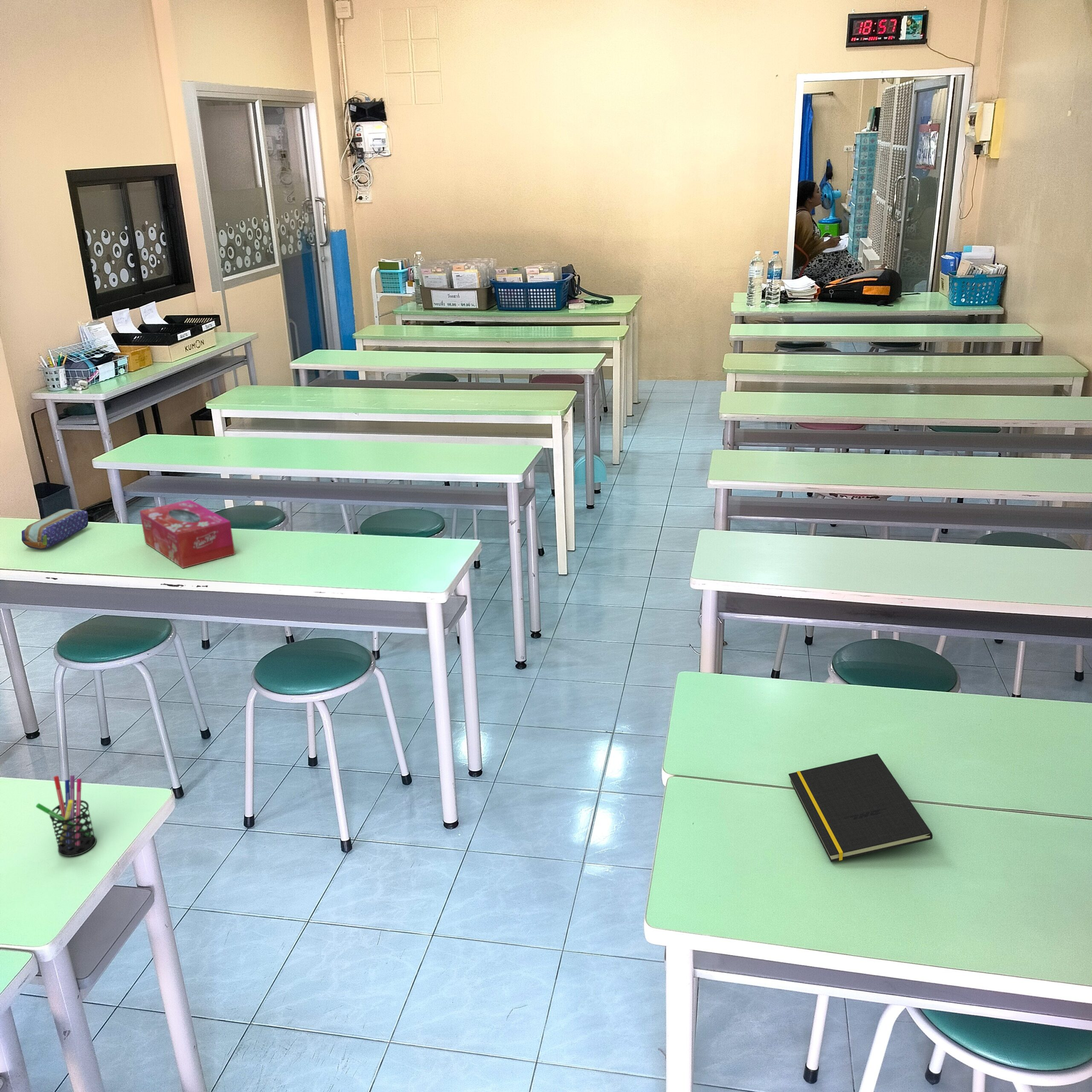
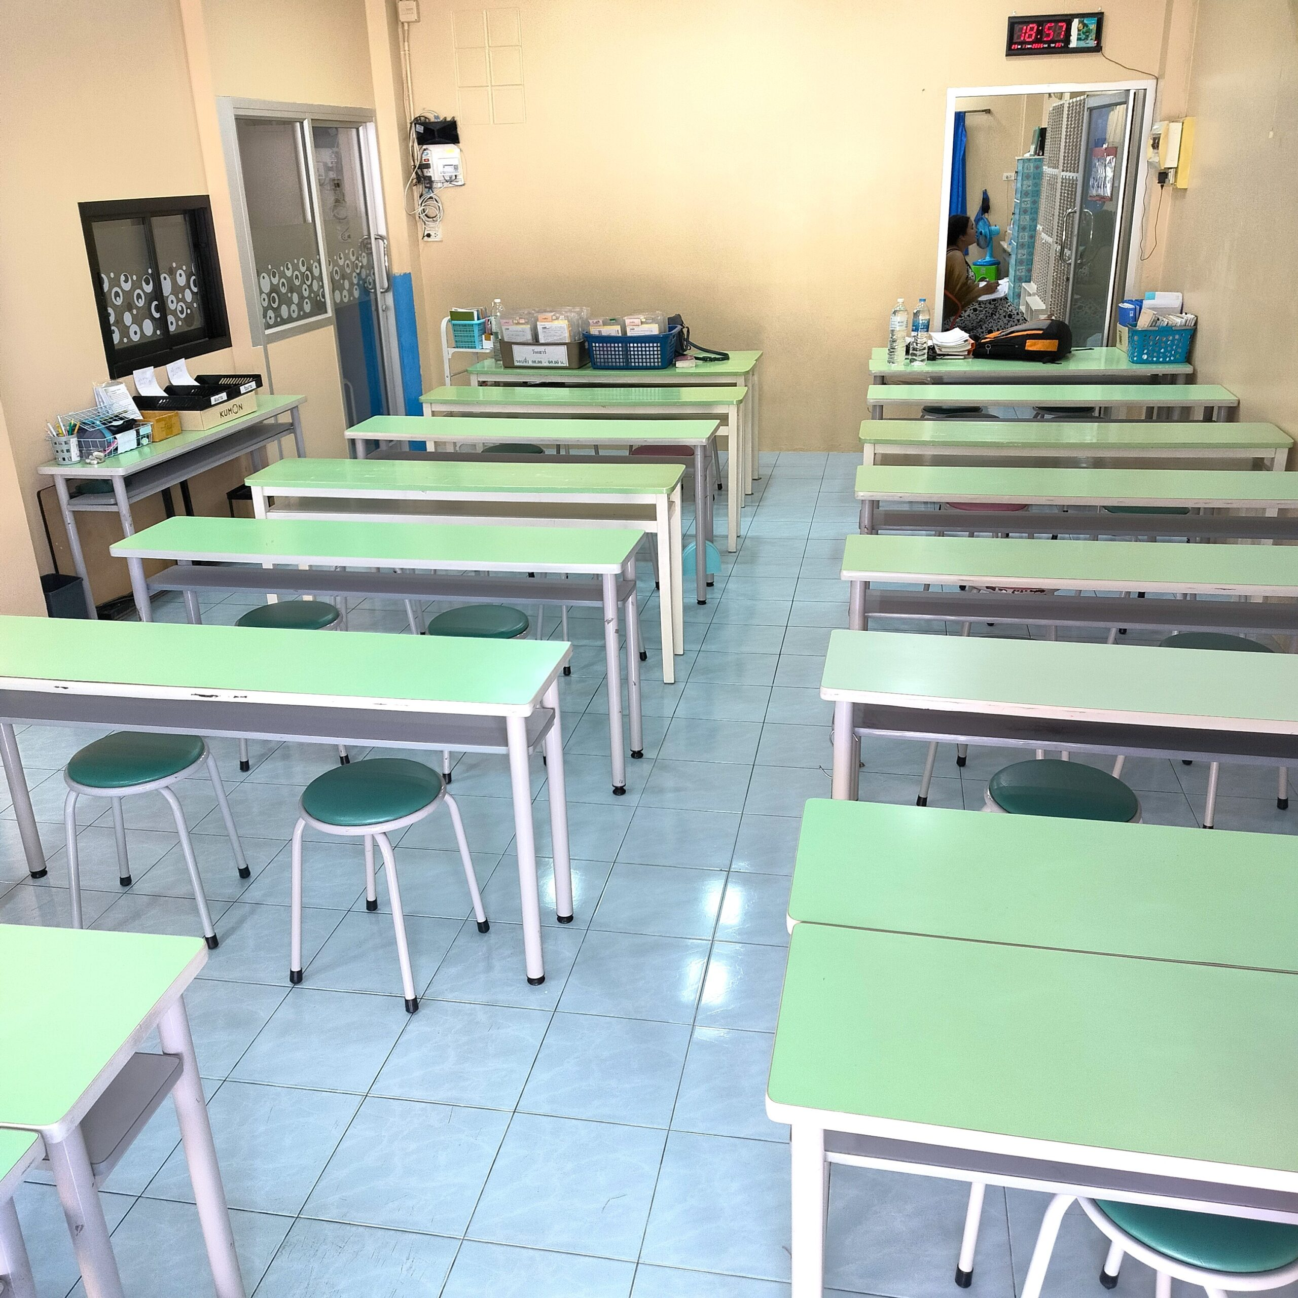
- tissue box [139,499,235,569]
- notepad [788,753,933,862]
- pencil case [21,508,89,550]
- pen holder [35,775,97,857]
